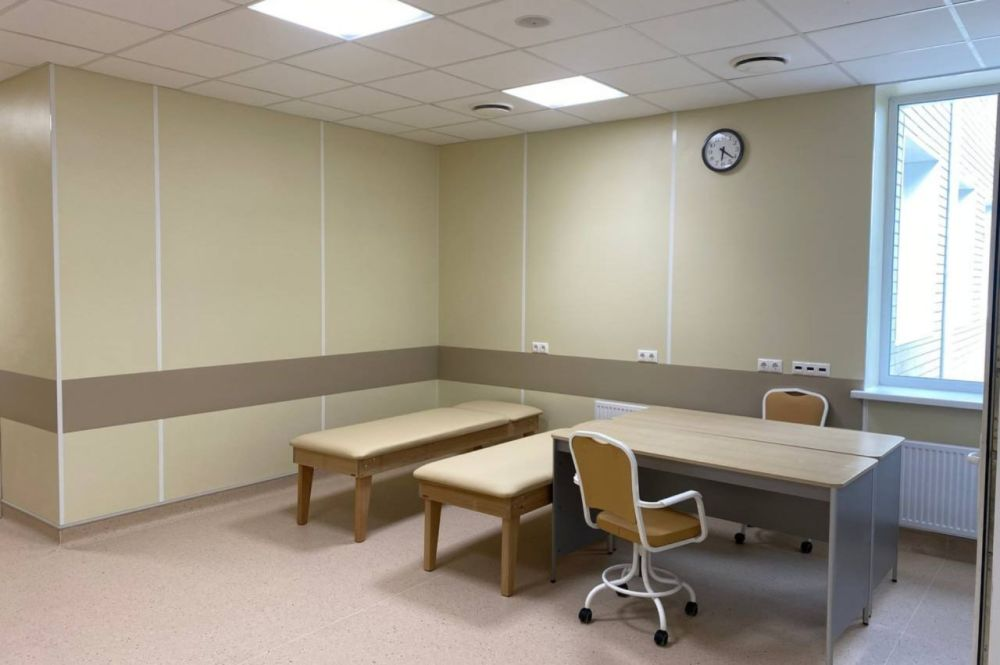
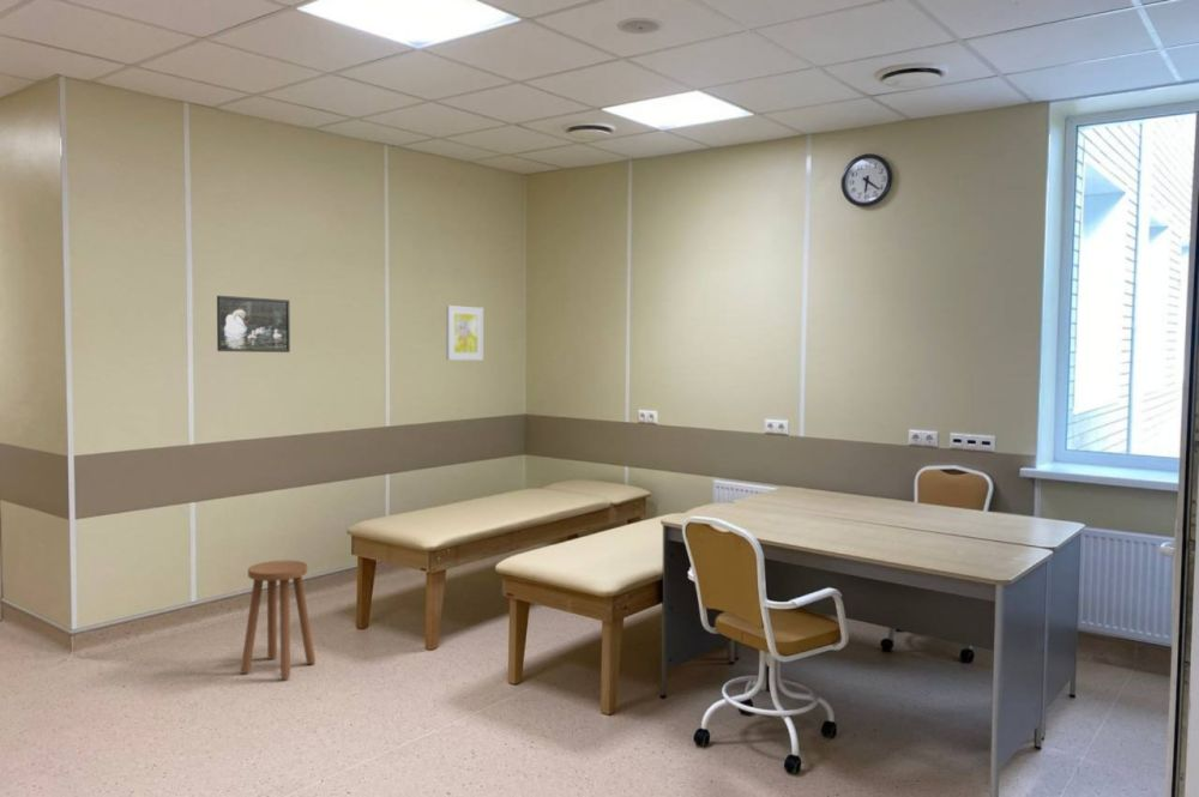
+ stool [240,560,317,680]
+ wall art [445,304,484,362]
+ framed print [216,295,291,354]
